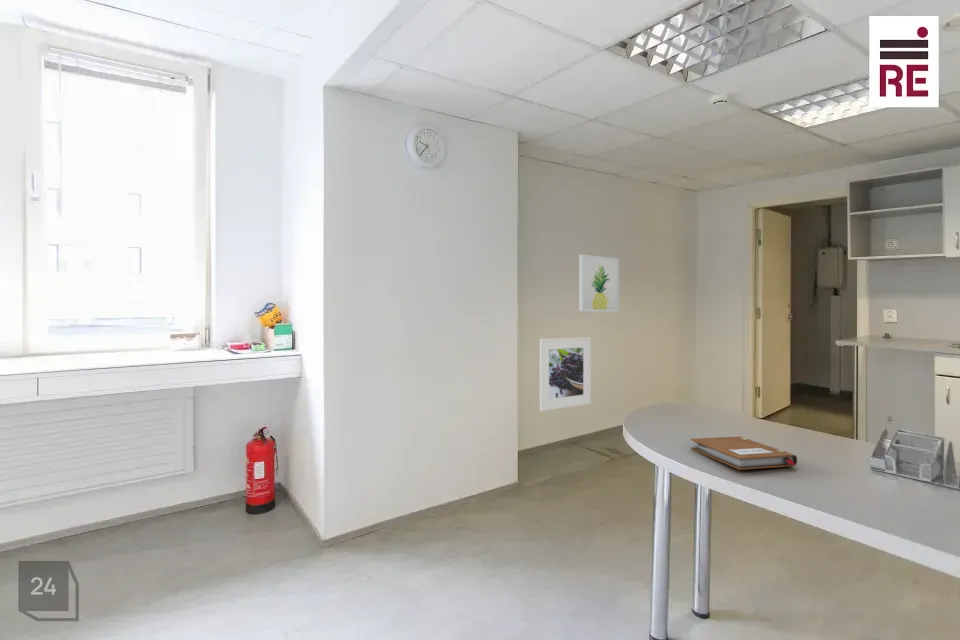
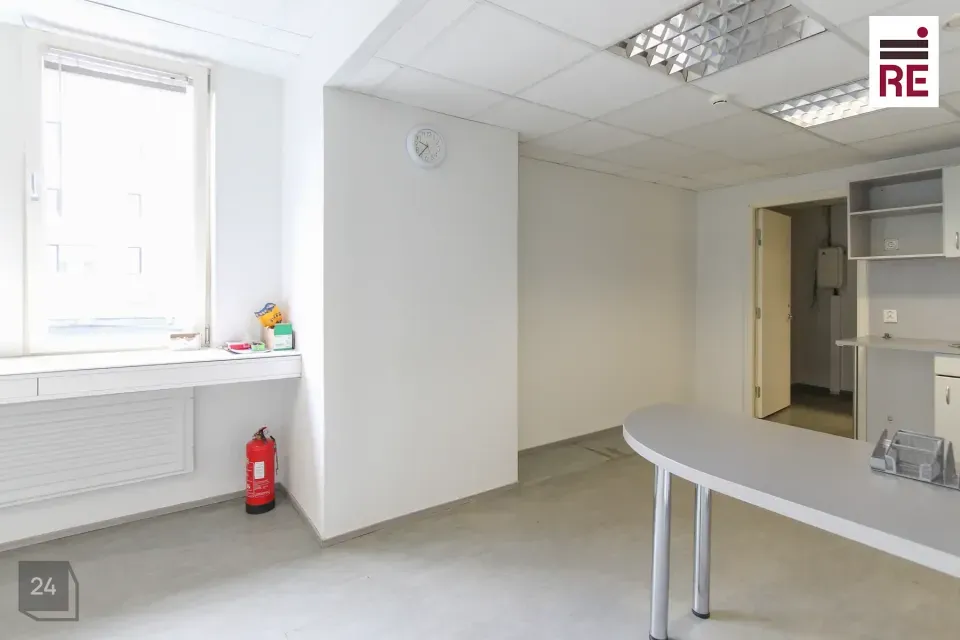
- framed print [539,336,592,412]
- wall art [578,254,620,313]
- notebook [690,435,798,471]
